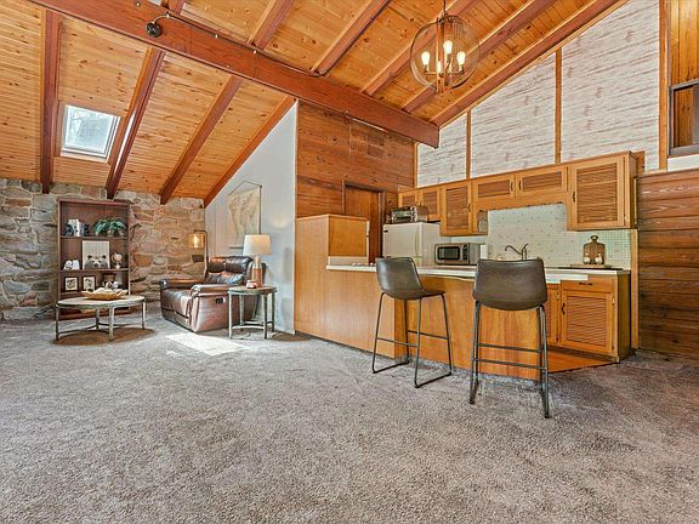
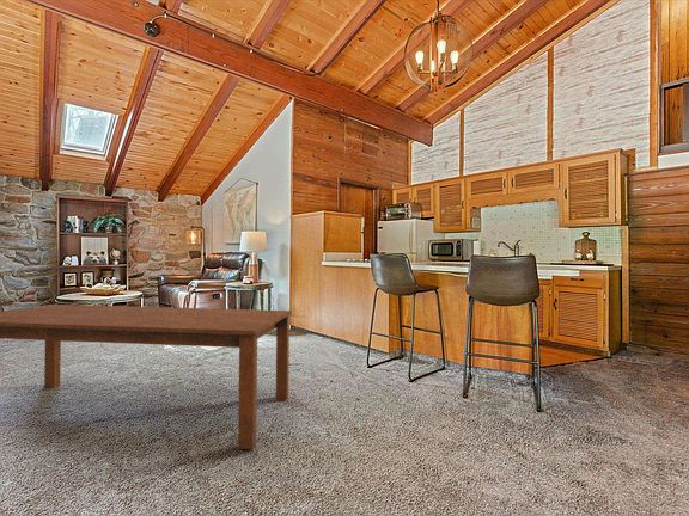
+ dining table [0,303,293,450]
